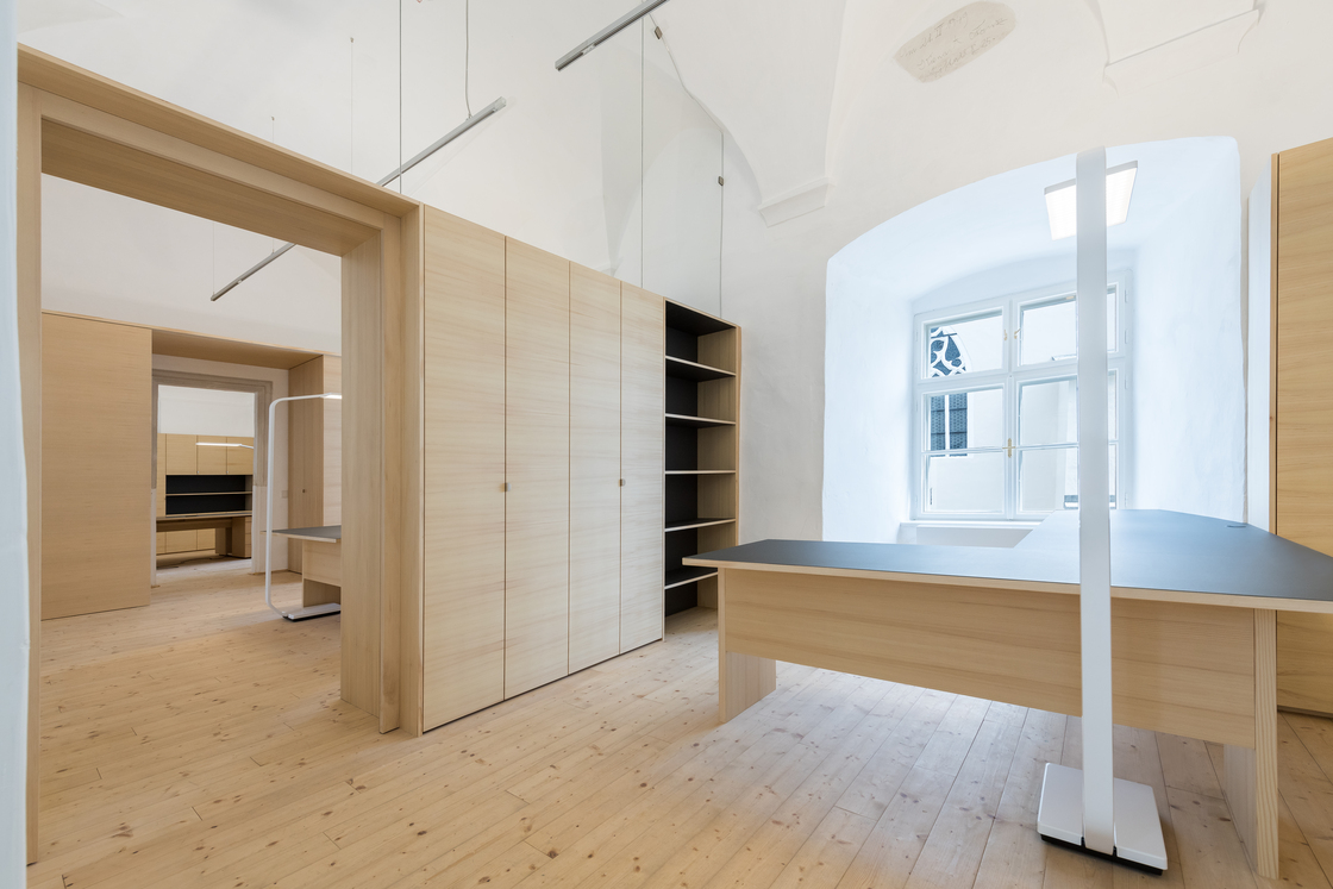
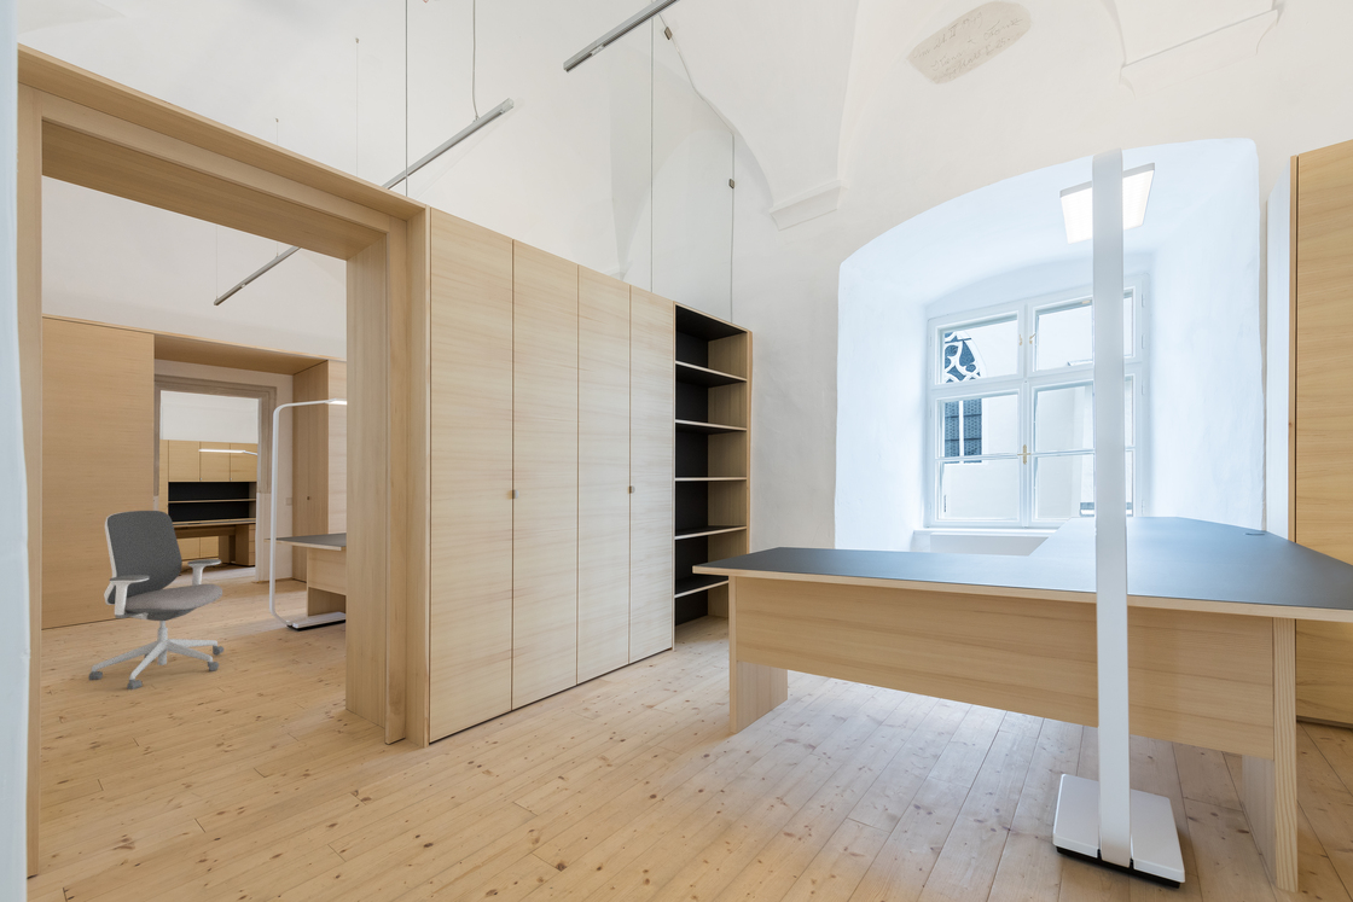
+ office chair [87,510,225,691]
